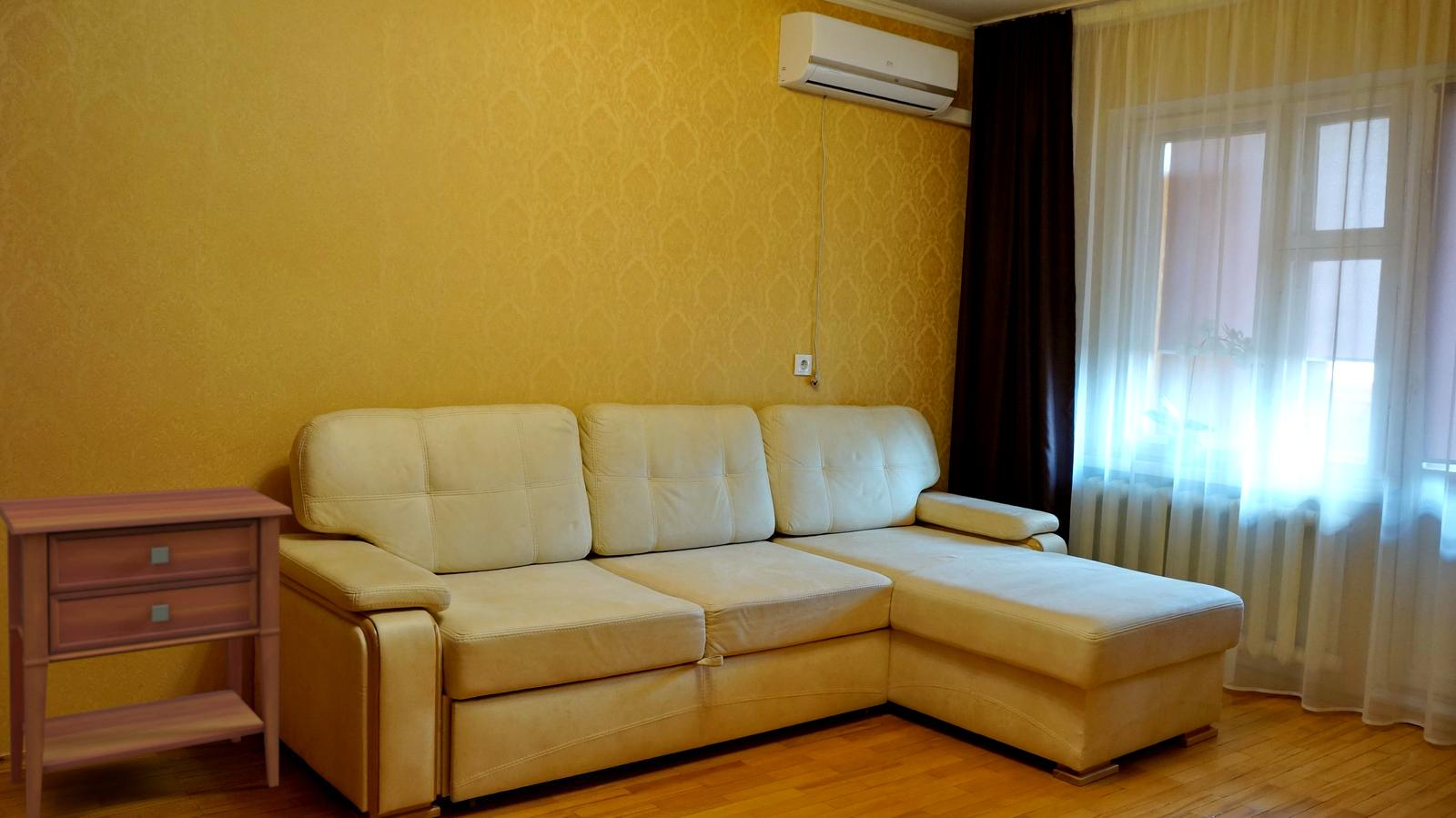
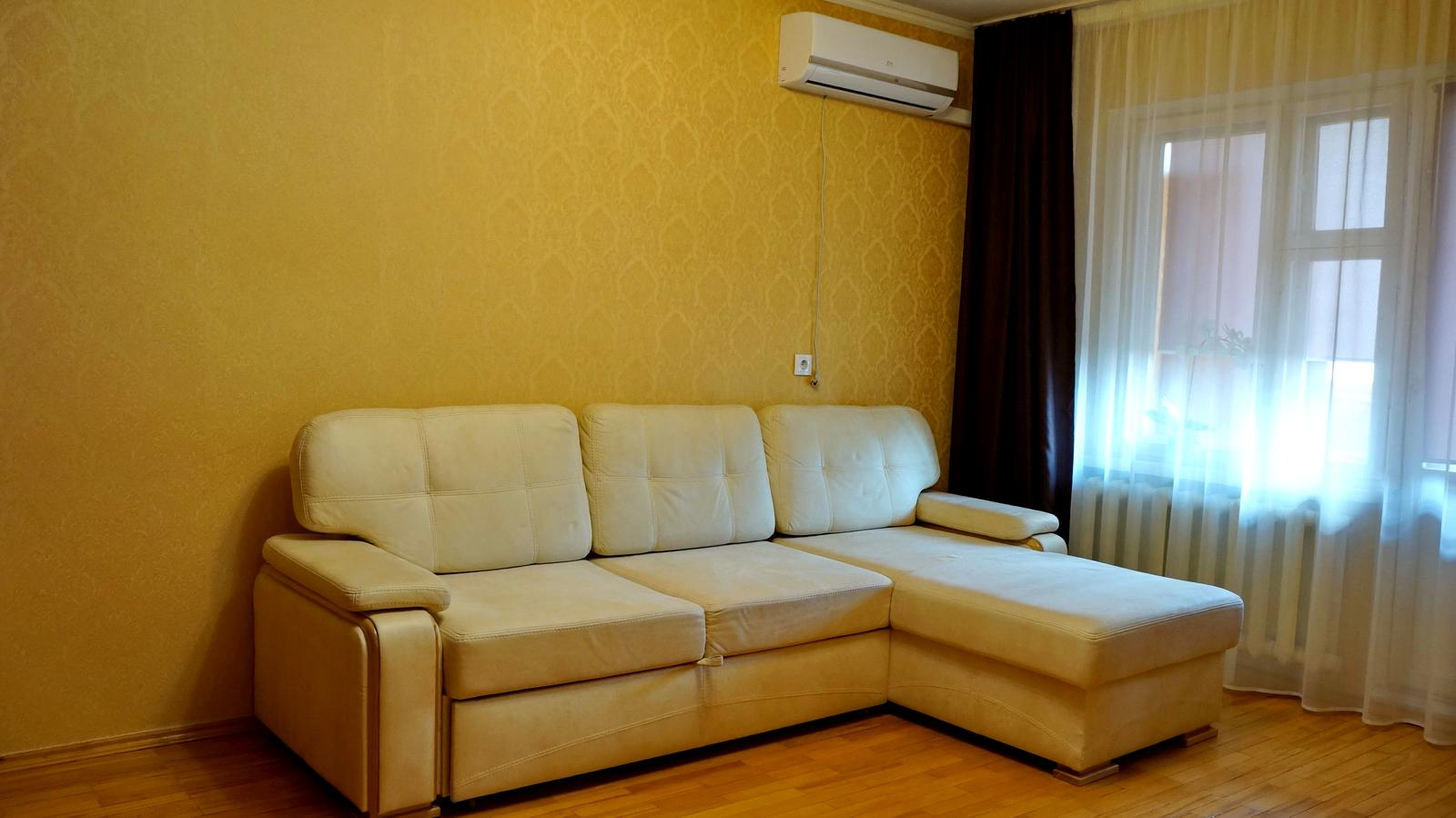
- nightstand [0,485,294,818]
